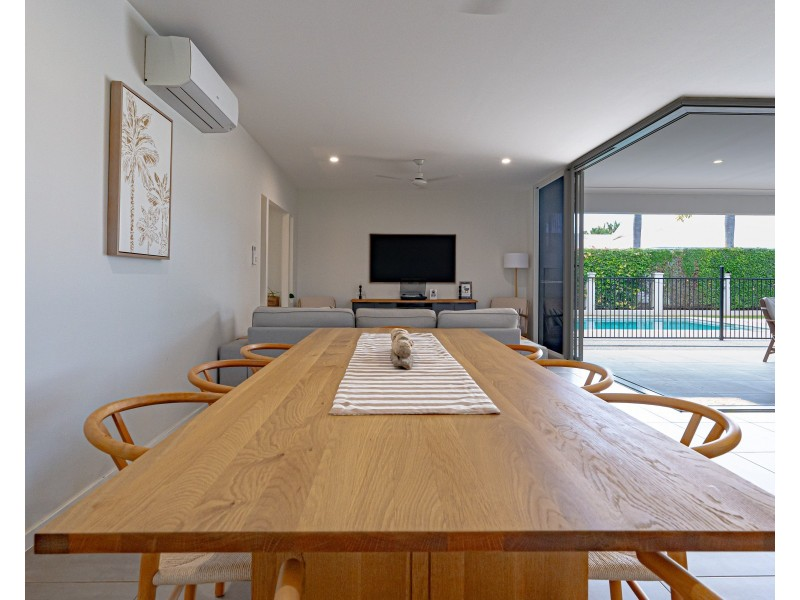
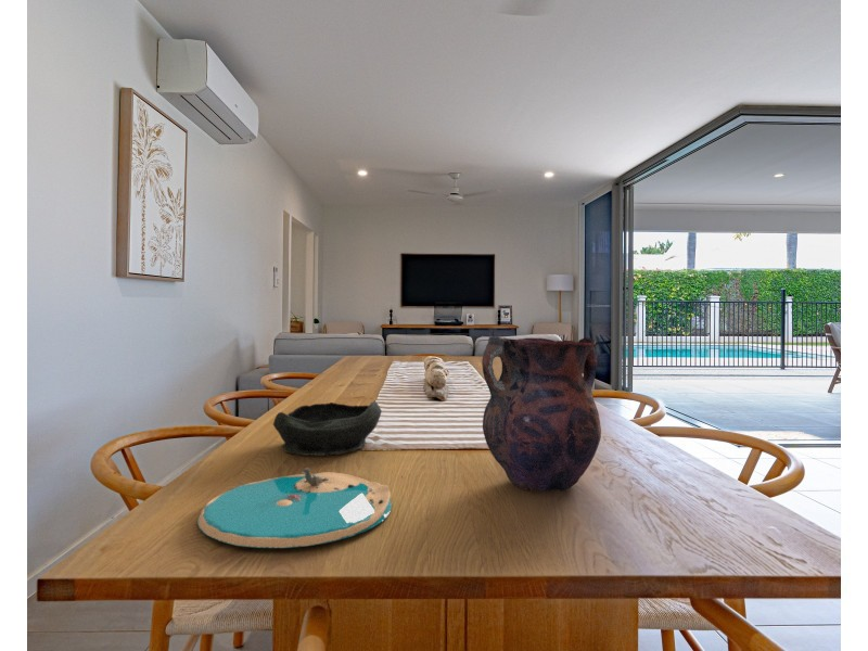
+ plate [196,467,393,549]
+ bowl [272,400,383,457]
+ vase [481,335,602,493]
